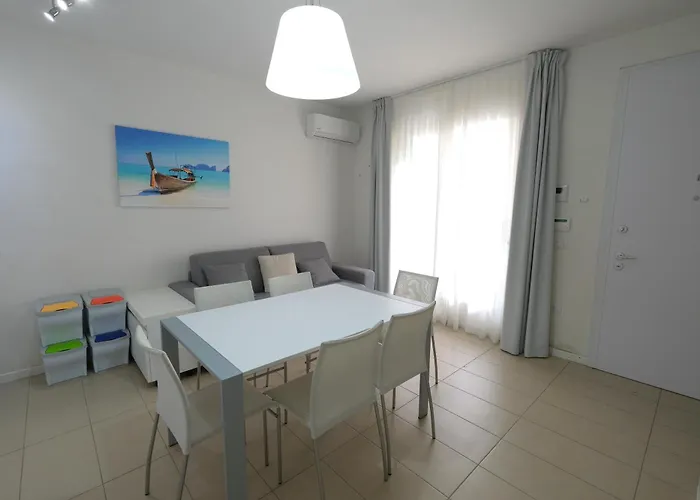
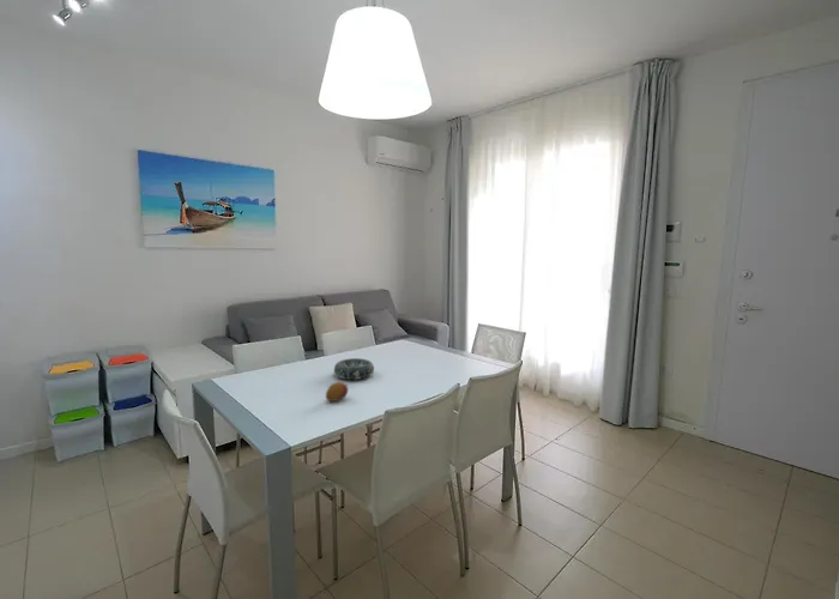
+ decorative bowl [333,357,375,381]
+ fruit [325,381,349,403]
